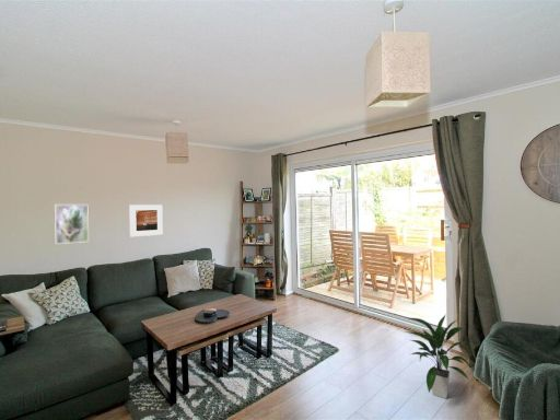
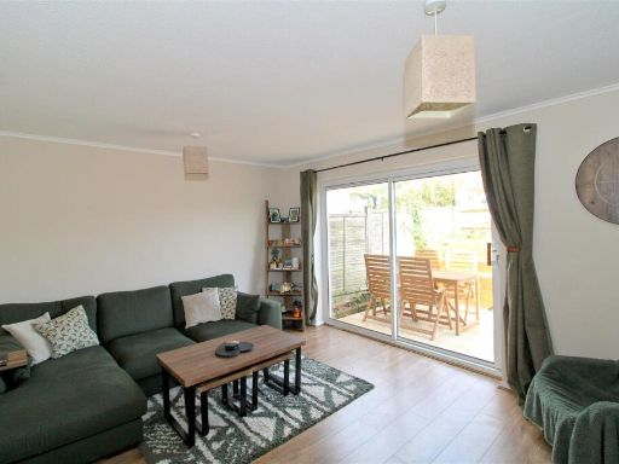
- indoor plant [405,313,474,399]
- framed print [54,203,90,245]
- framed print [128,203,164,237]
